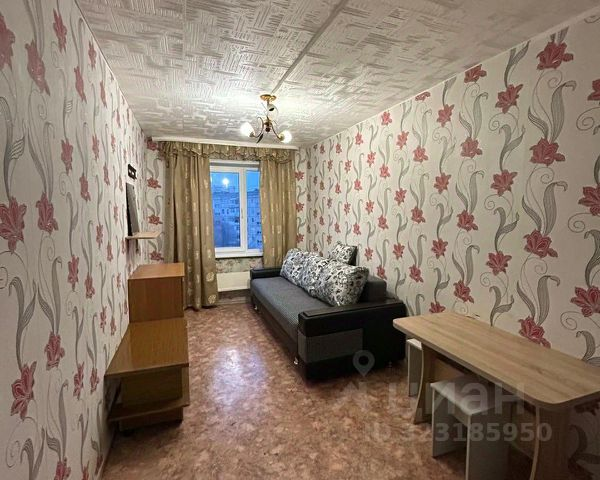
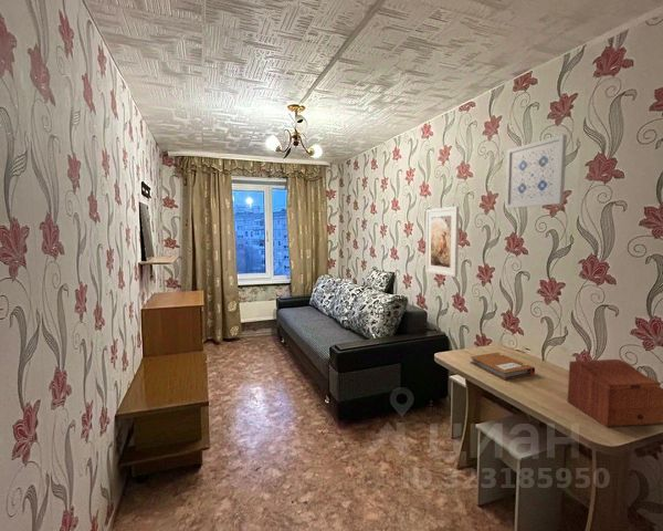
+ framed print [424,206,460,278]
+ wall art [504,133,568,209]
+ sewing box [567,358,663,428]
+ notebook [470,352,536,381]
